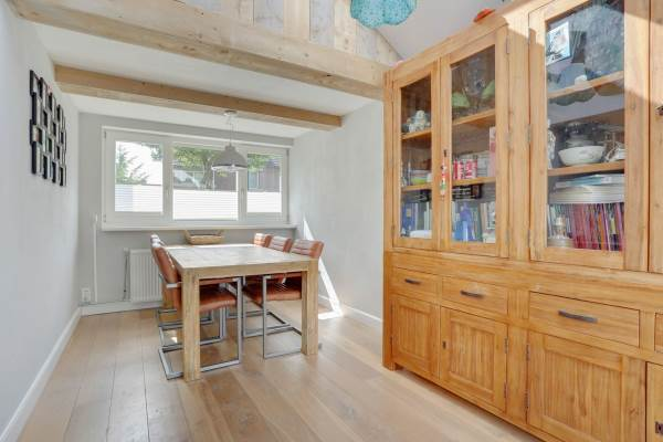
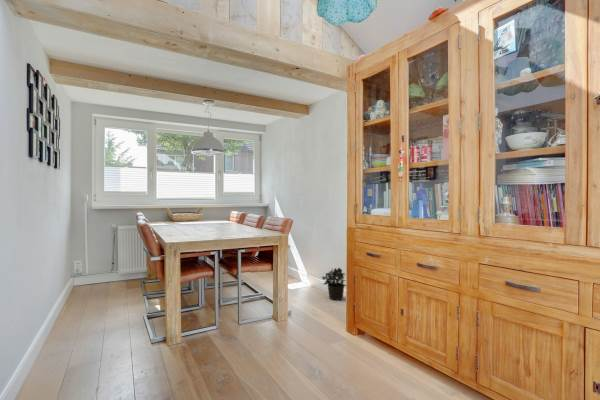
+ potted plant [321,267,347,301]
